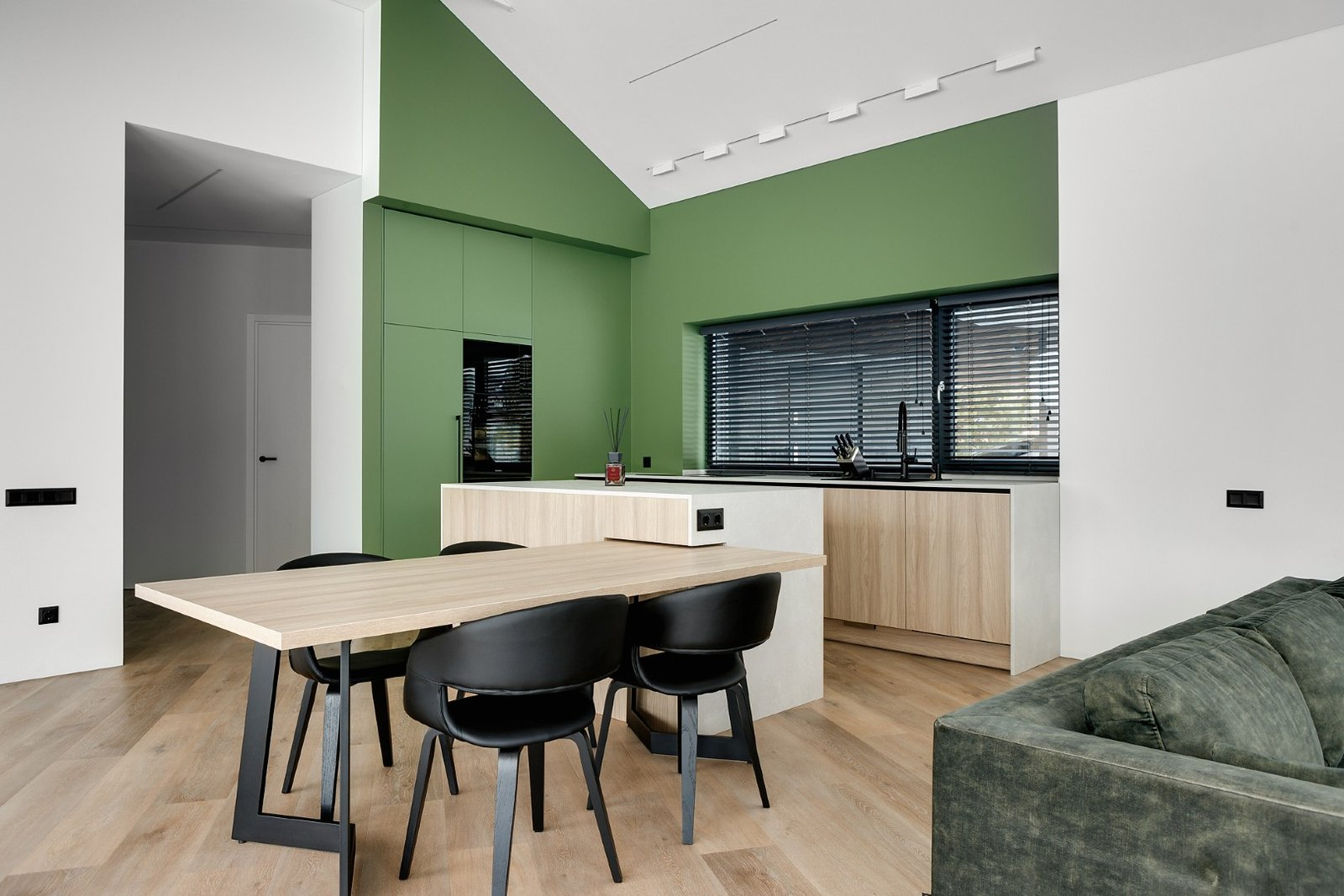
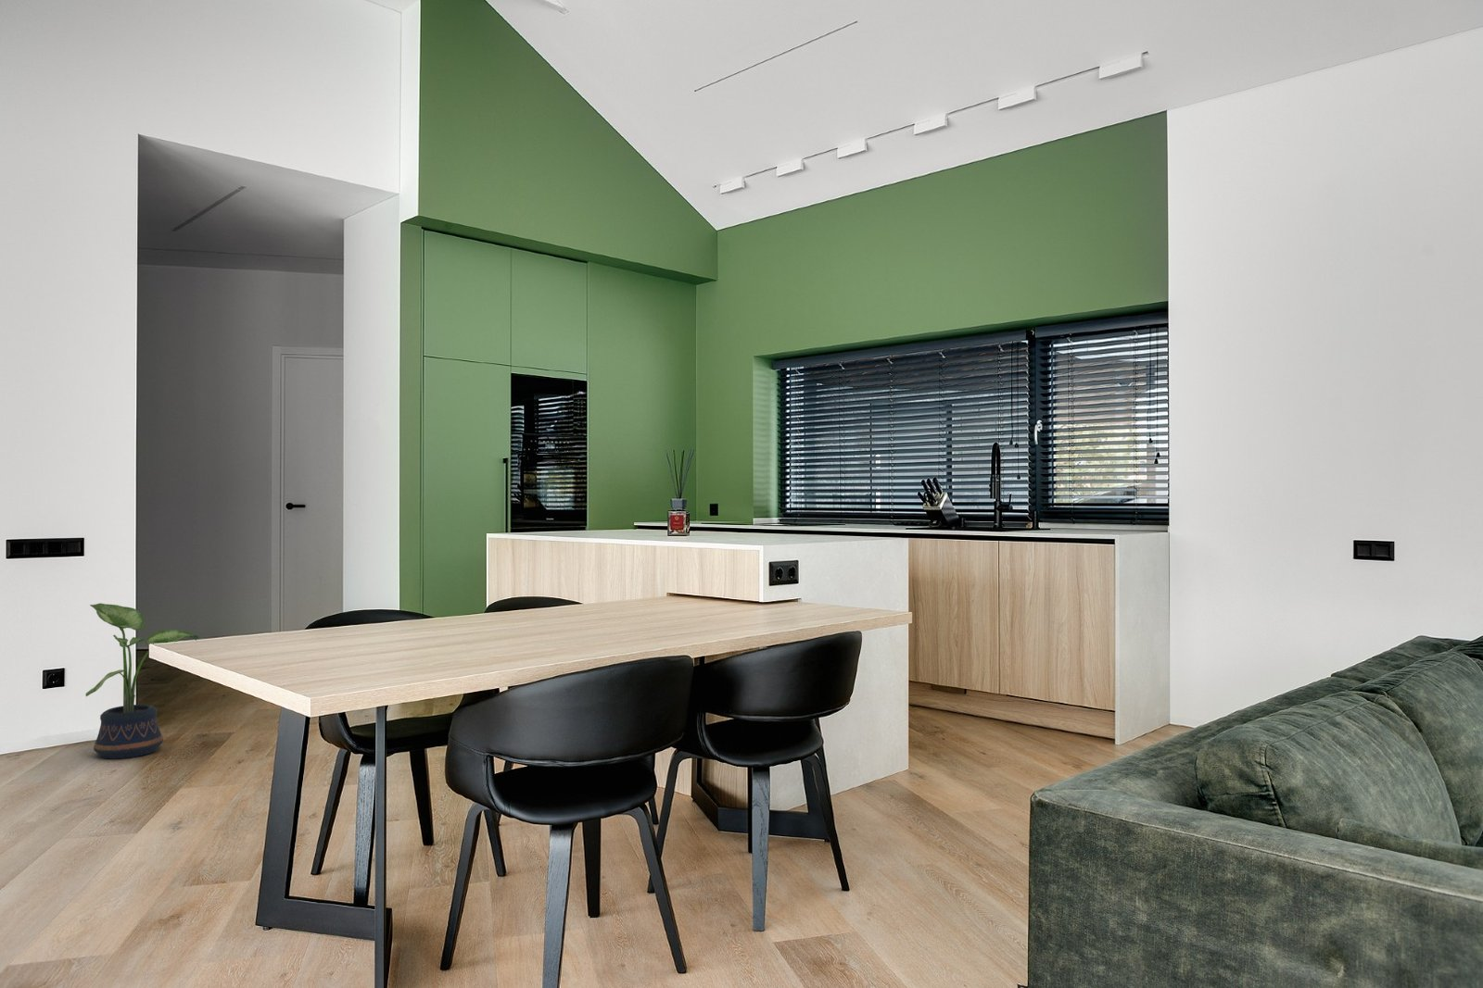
+ potted plant [84,602,200,760]
